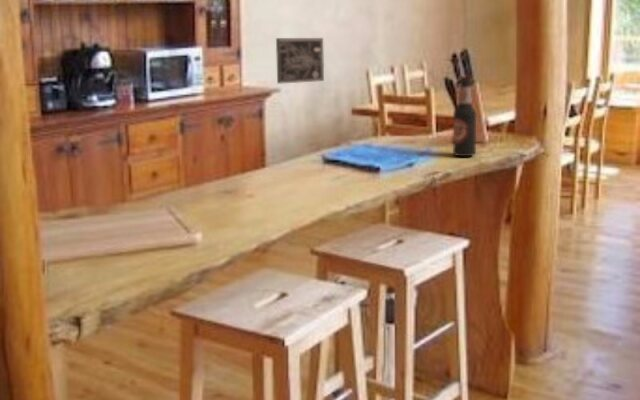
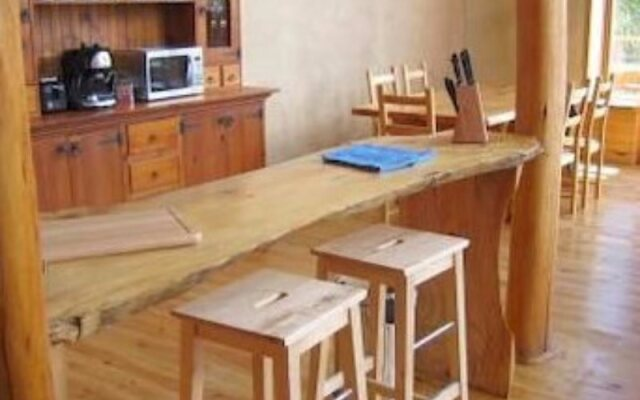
- bottle [452,76,477,157]
- wall art [275,37,325,85]
